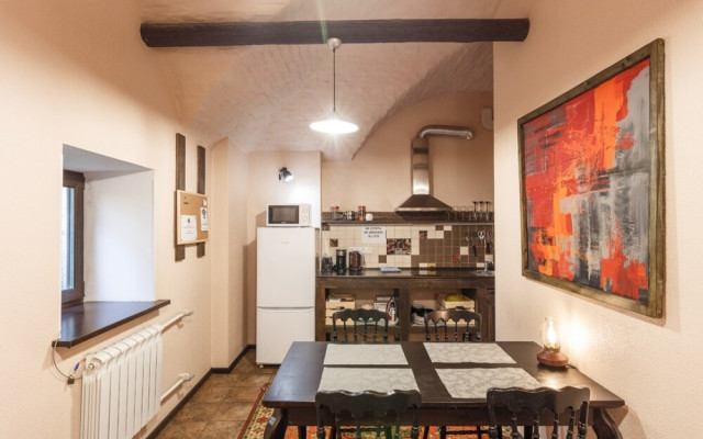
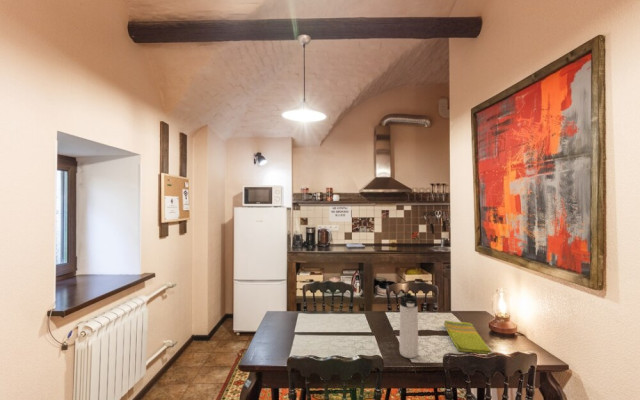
+ thermos bottle [399,292,419,359]
+ dish towel [443,319,493,355]
